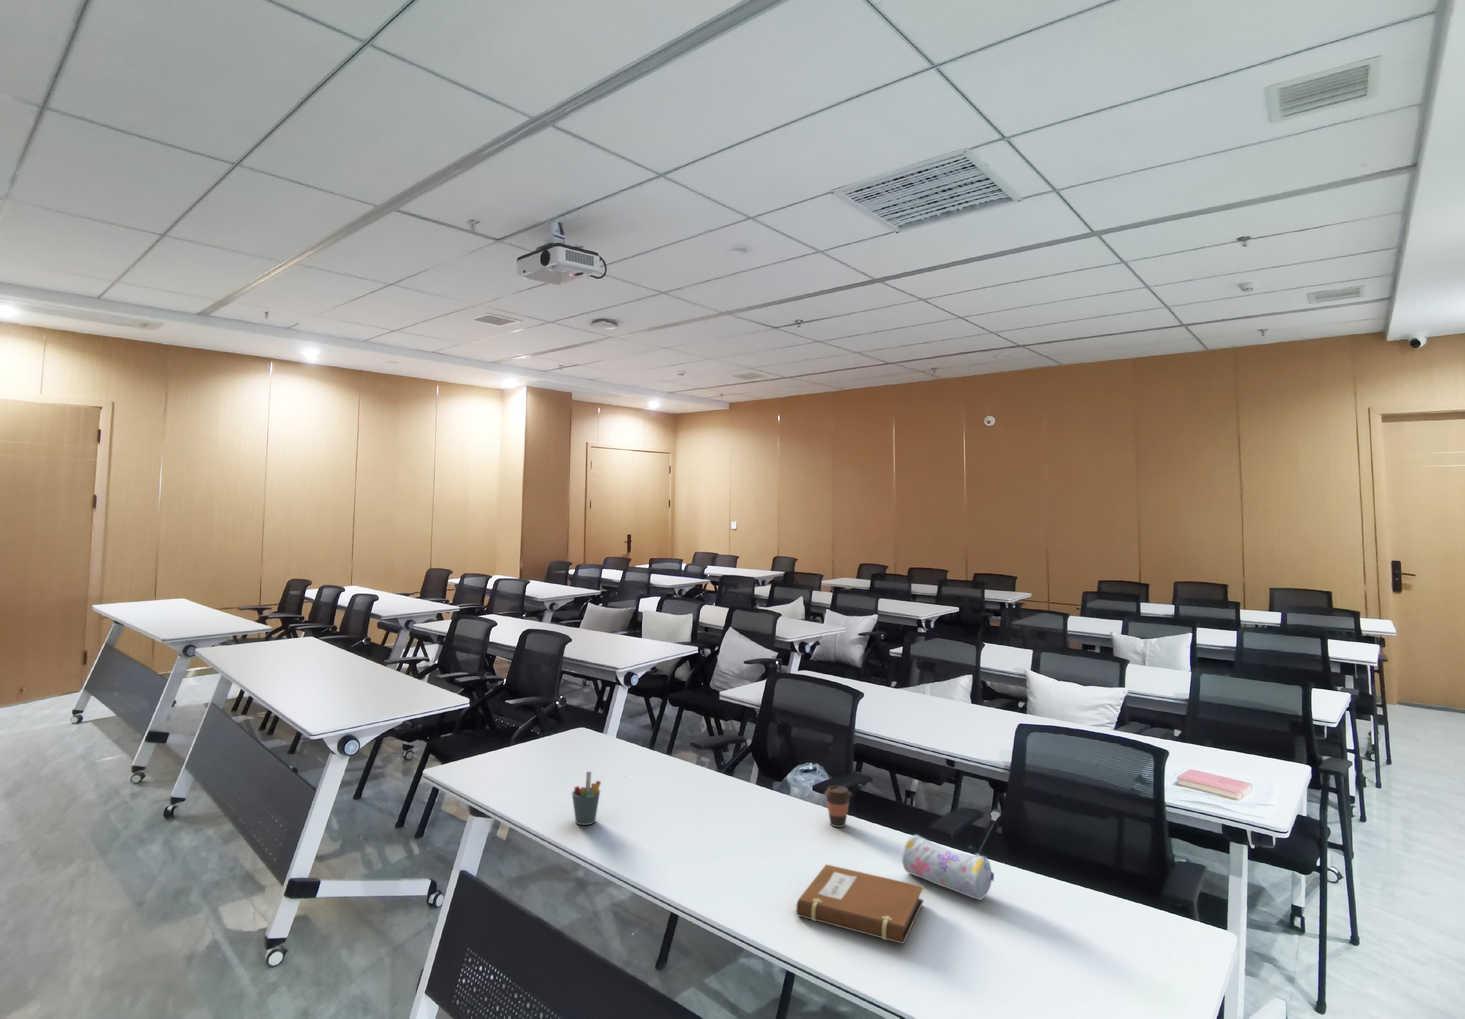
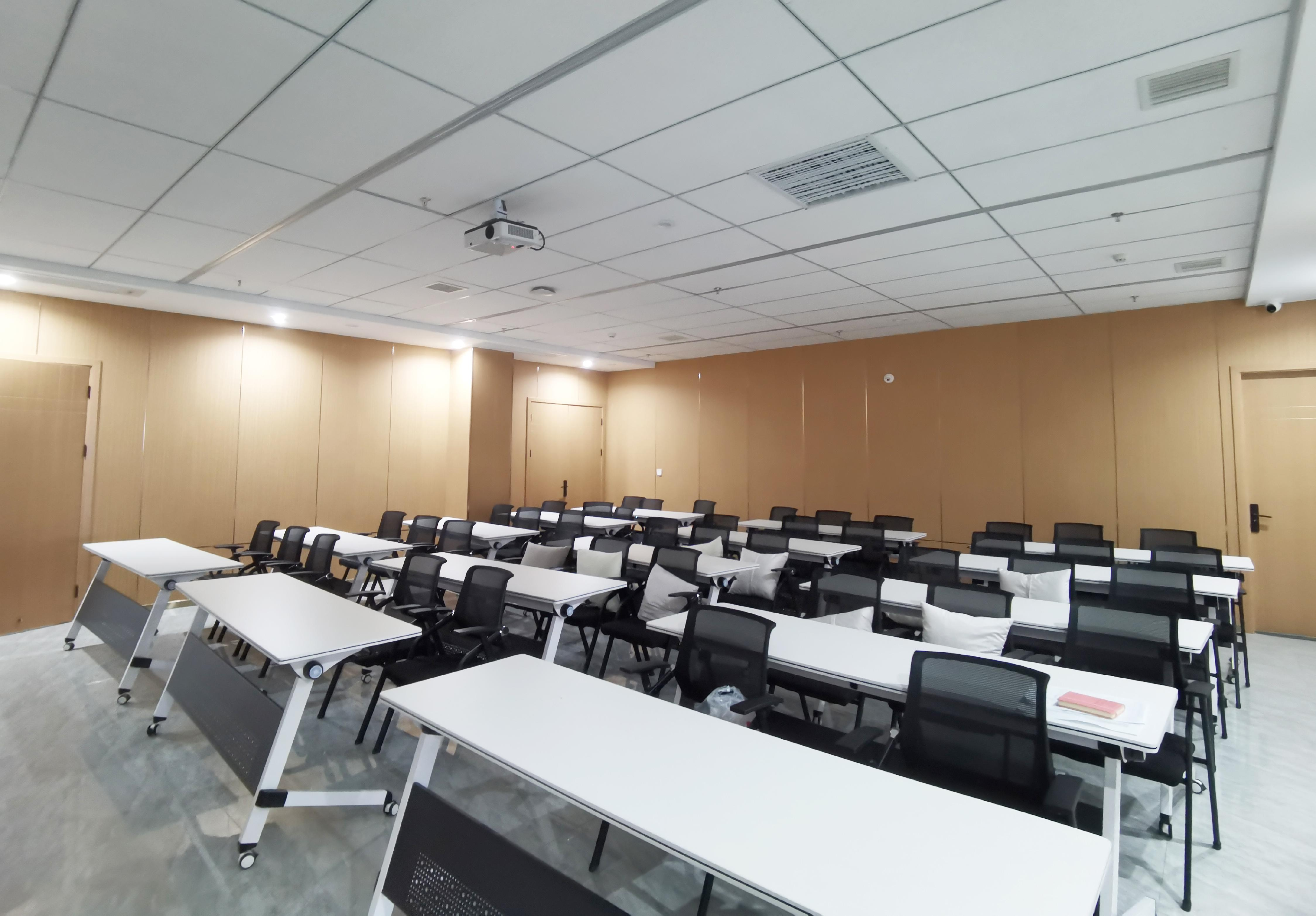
- notebook [795,864,924,944]
- pen holder [571,771,601,825]
- coffee cup [824,785,852,828]
- pencil case [902,834,994,900]
